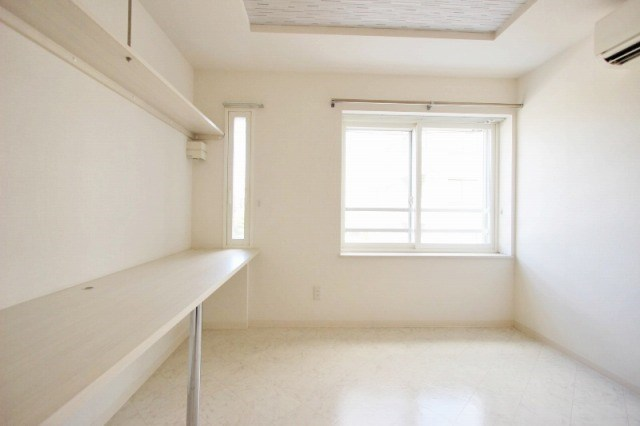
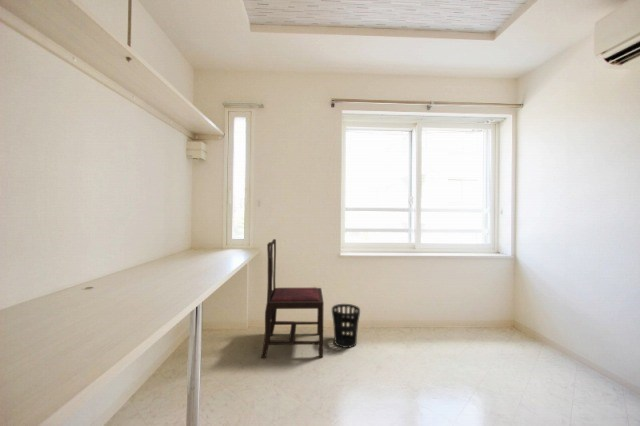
+ wastebasket [331,303,361,349]
+ dining chair [260,238,325,359]
